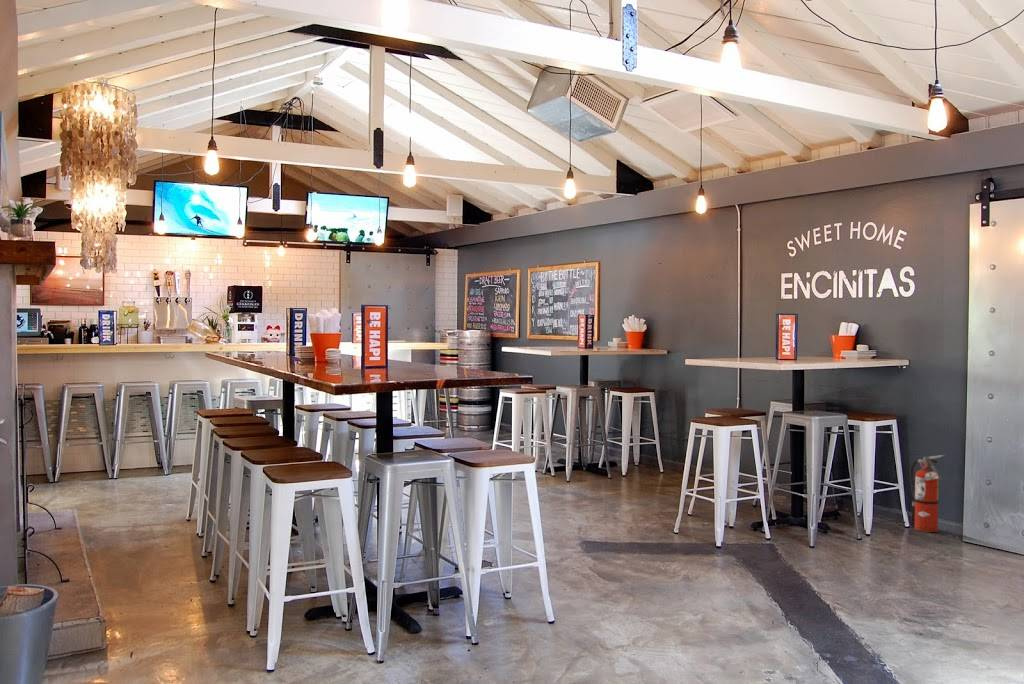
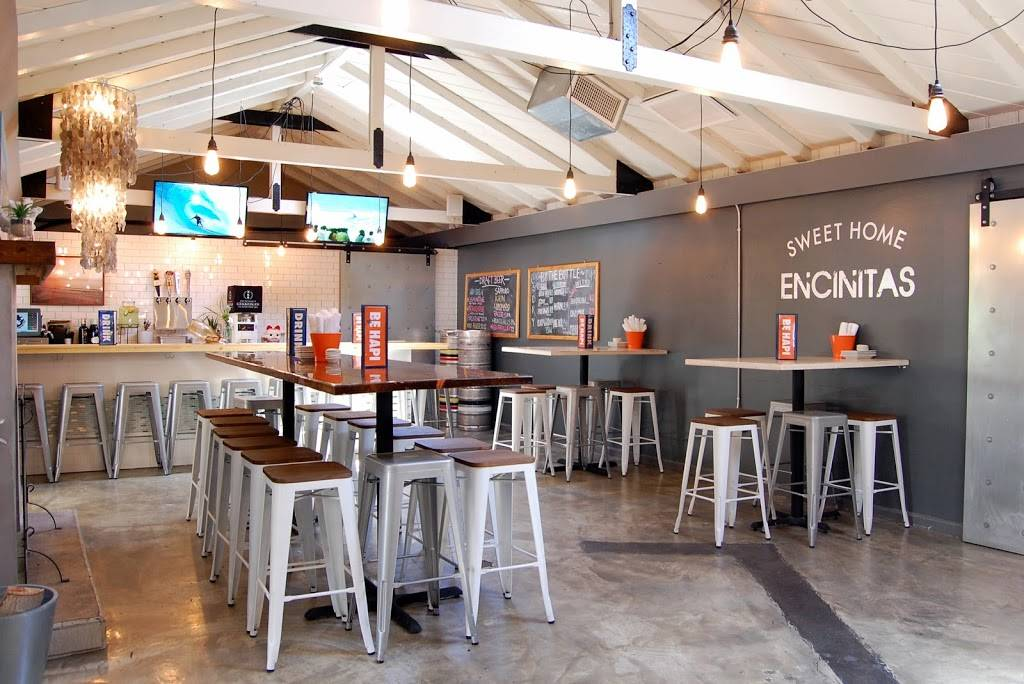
- fire extinguisher [909,454,946,533]
